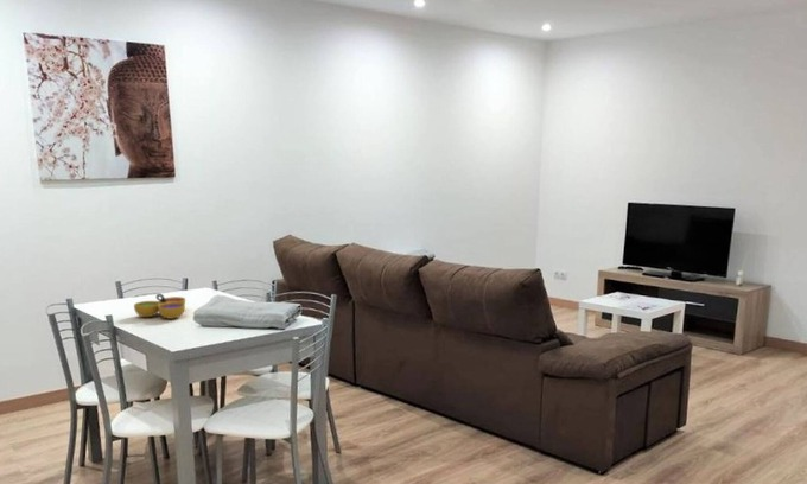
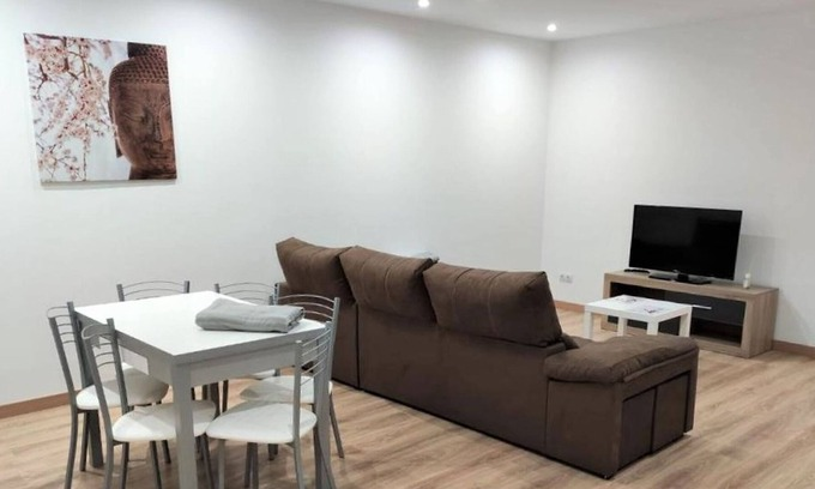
- decorative bowl [133,293,186,320]
